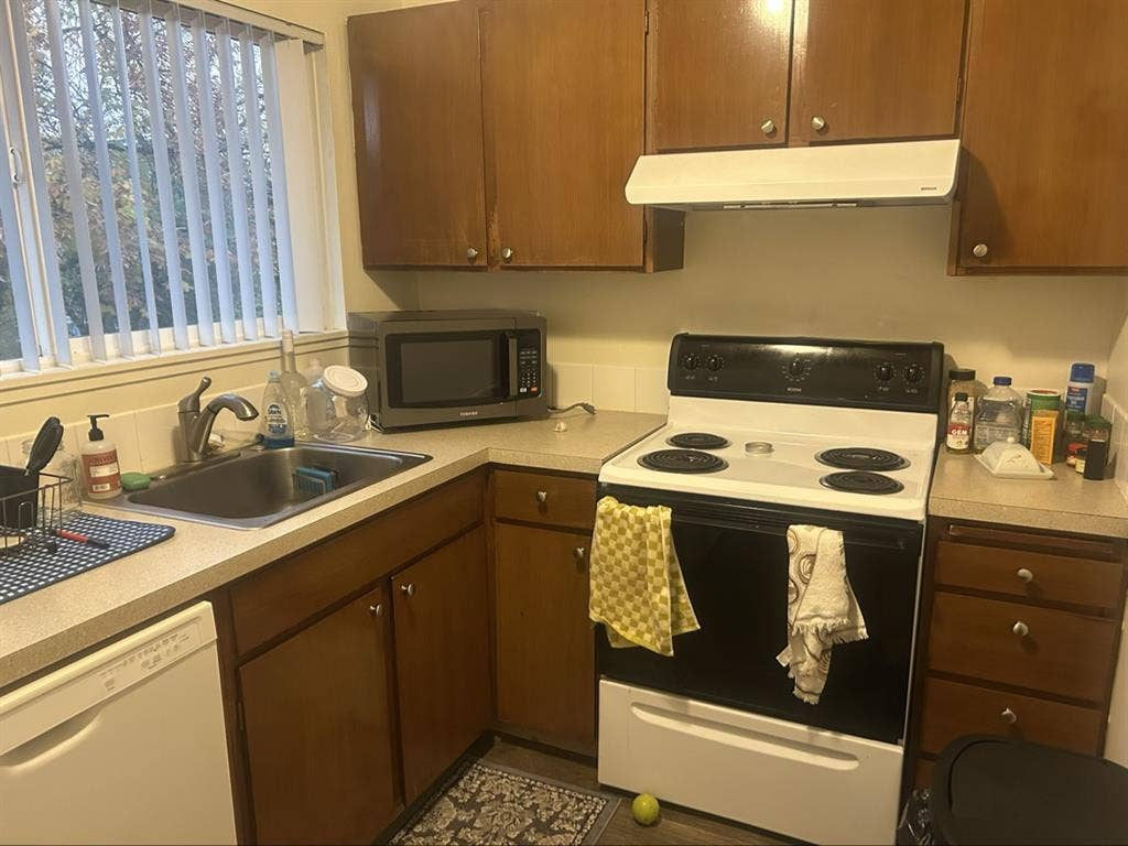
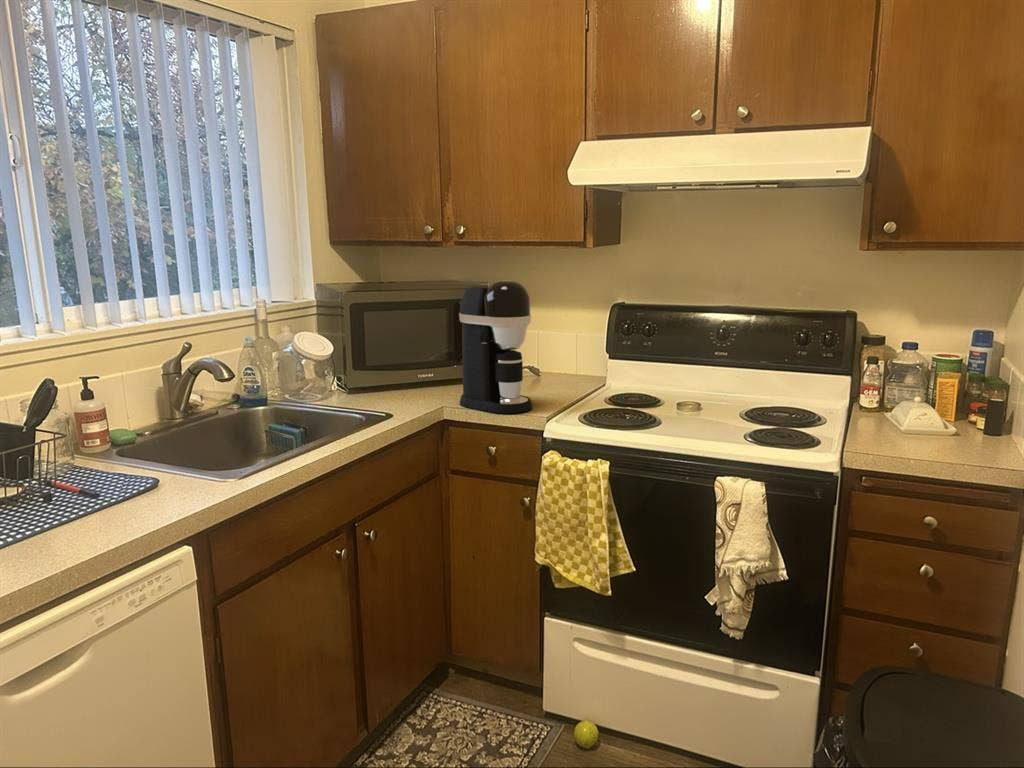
+ coffee maker [458,279,533,414]
